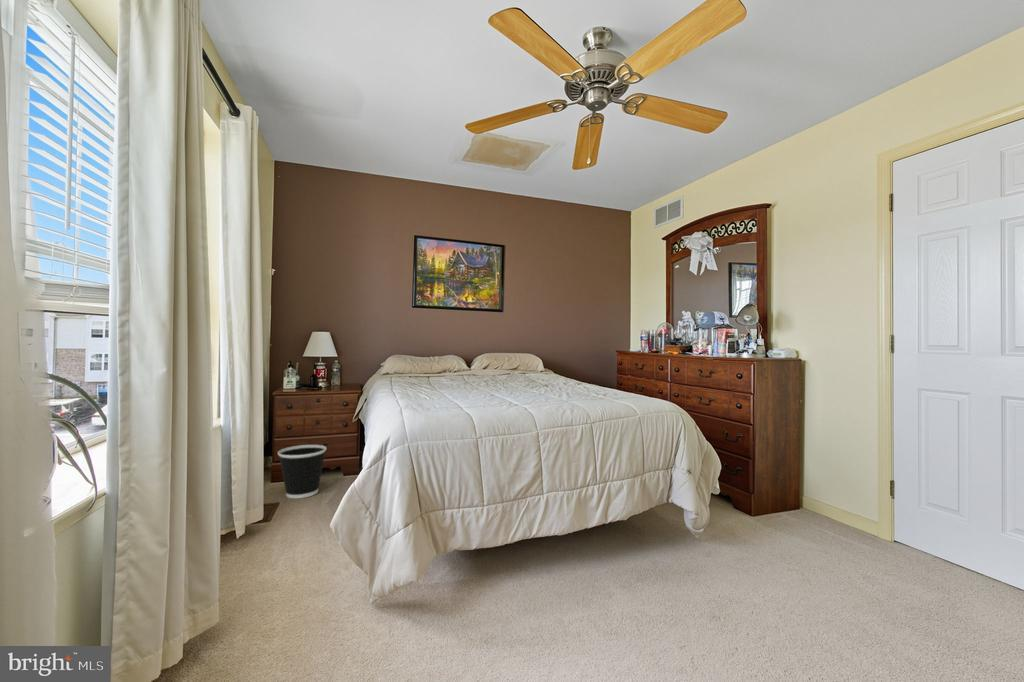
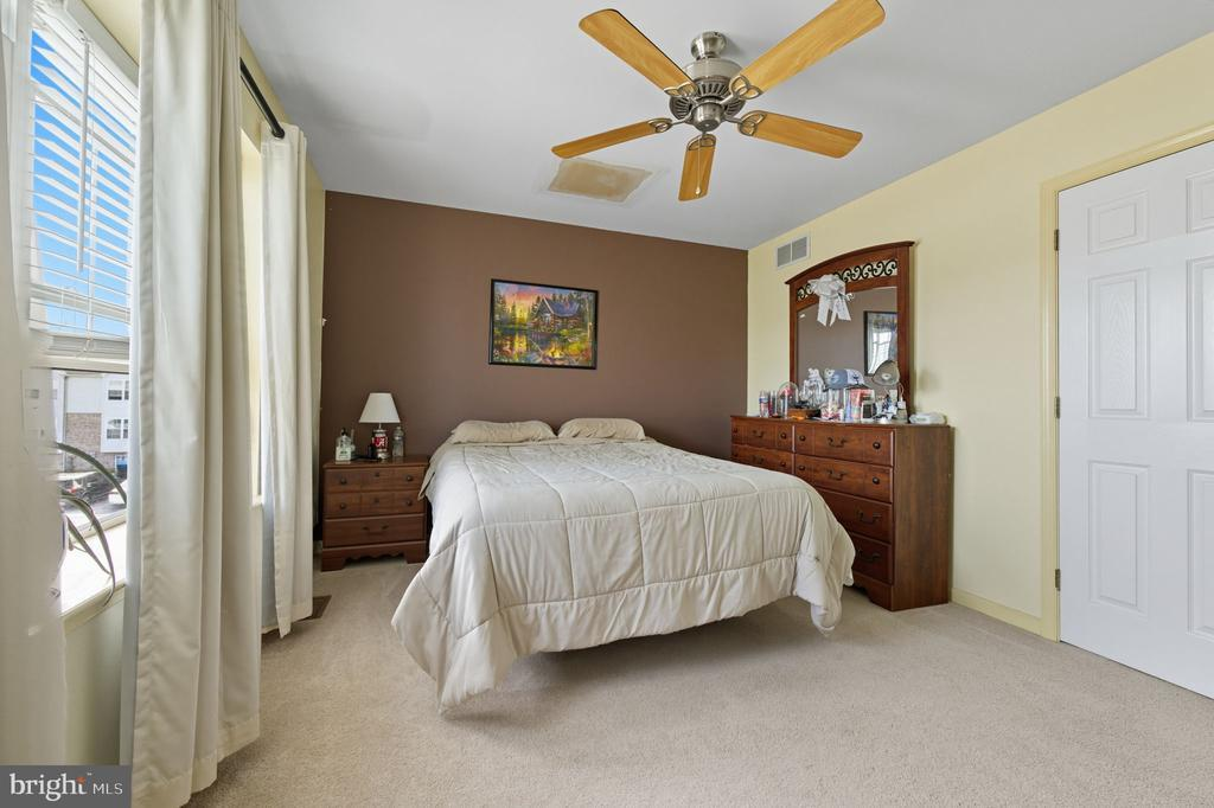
- wastebasket [277,444,327,499]
